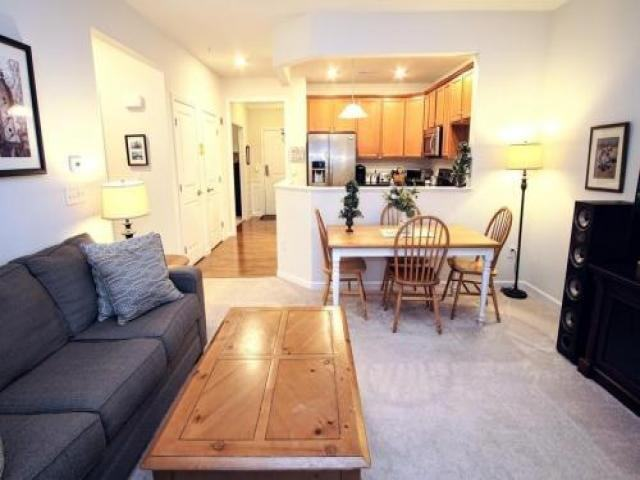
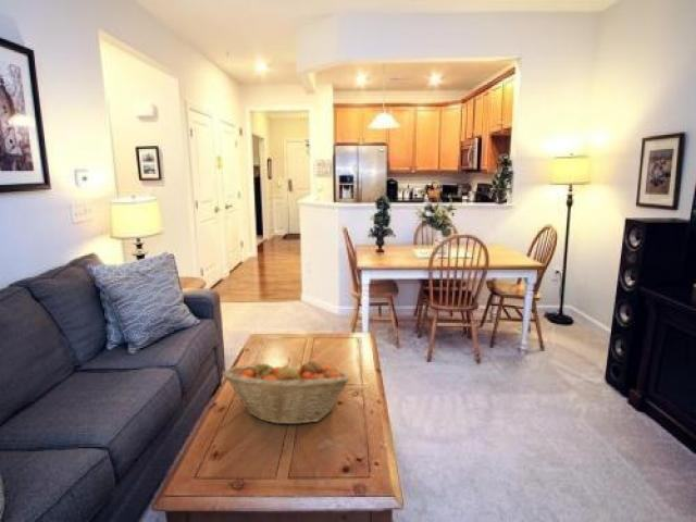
+ fruit basket [221,358,351,425]
